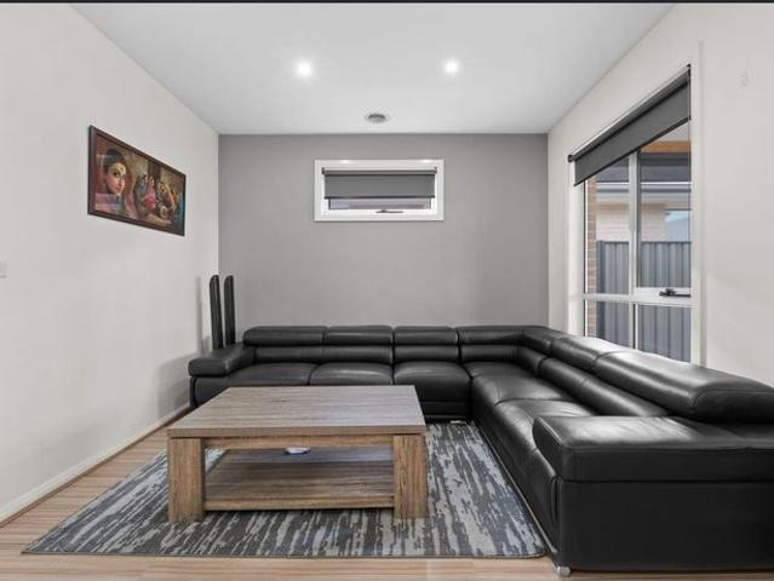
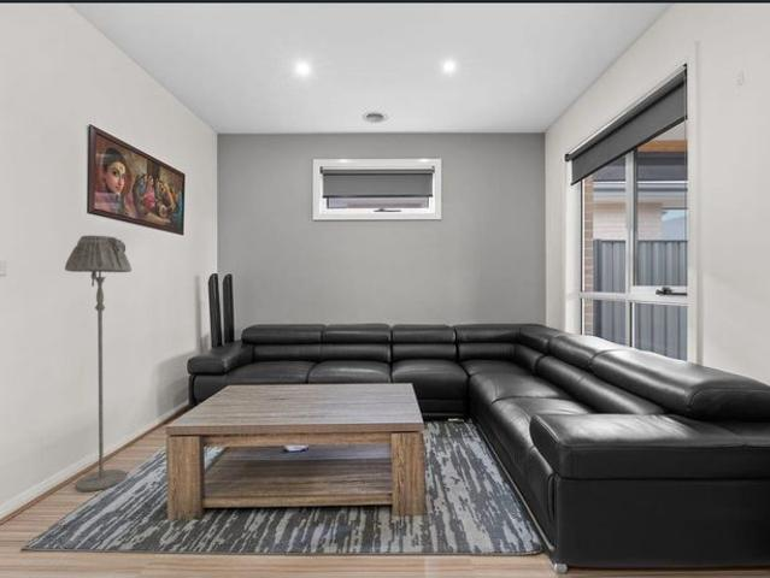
+ floor lamp [64,234,133,493]
